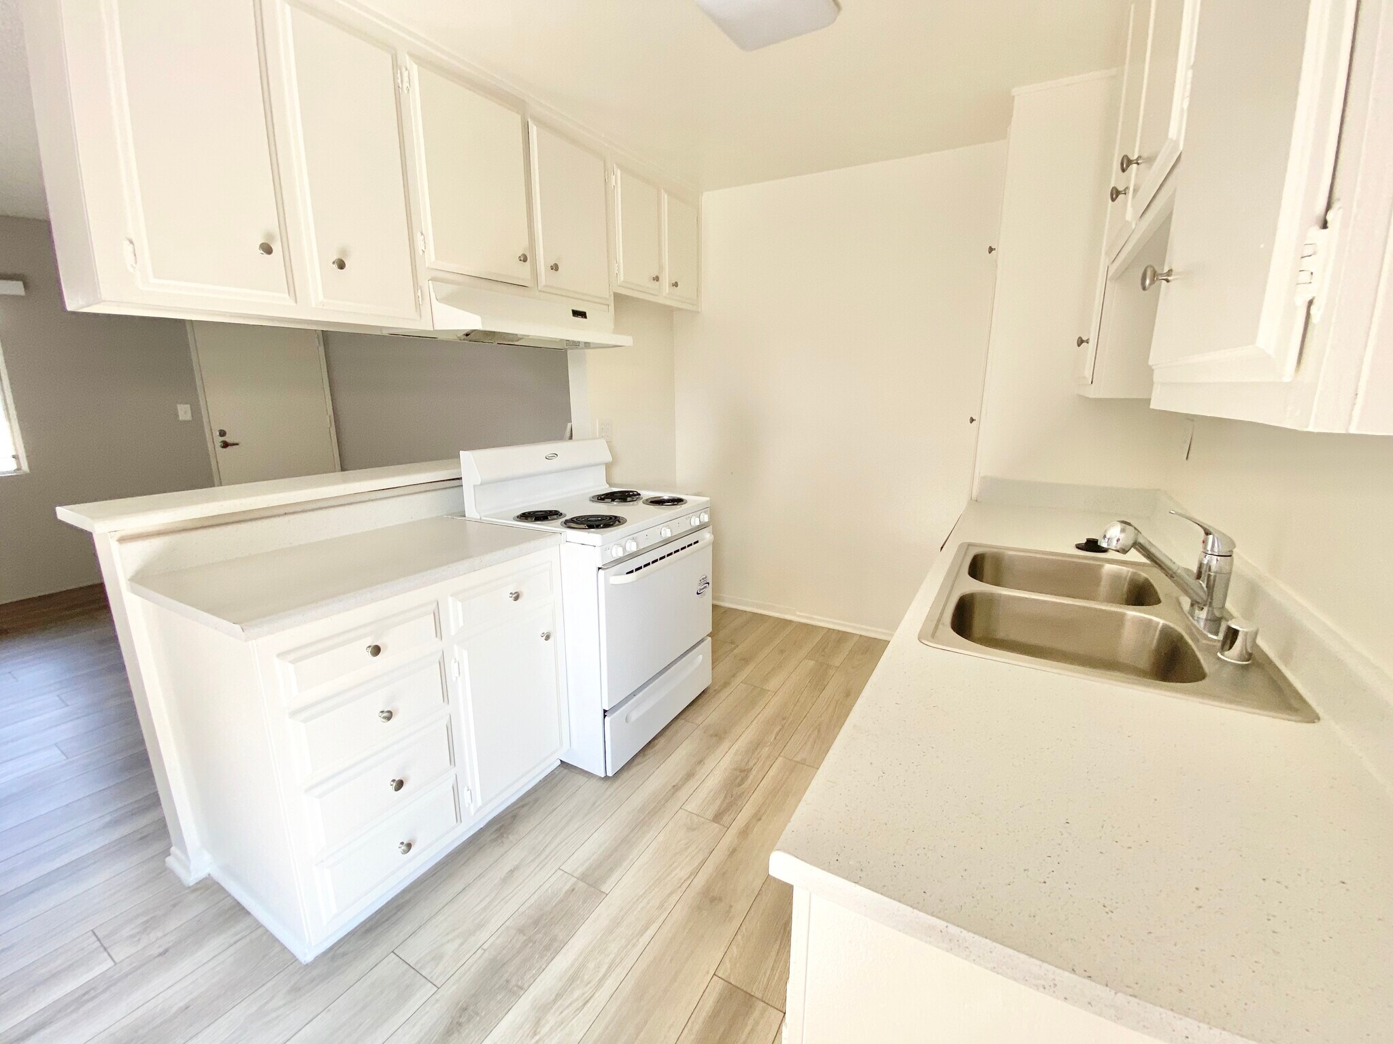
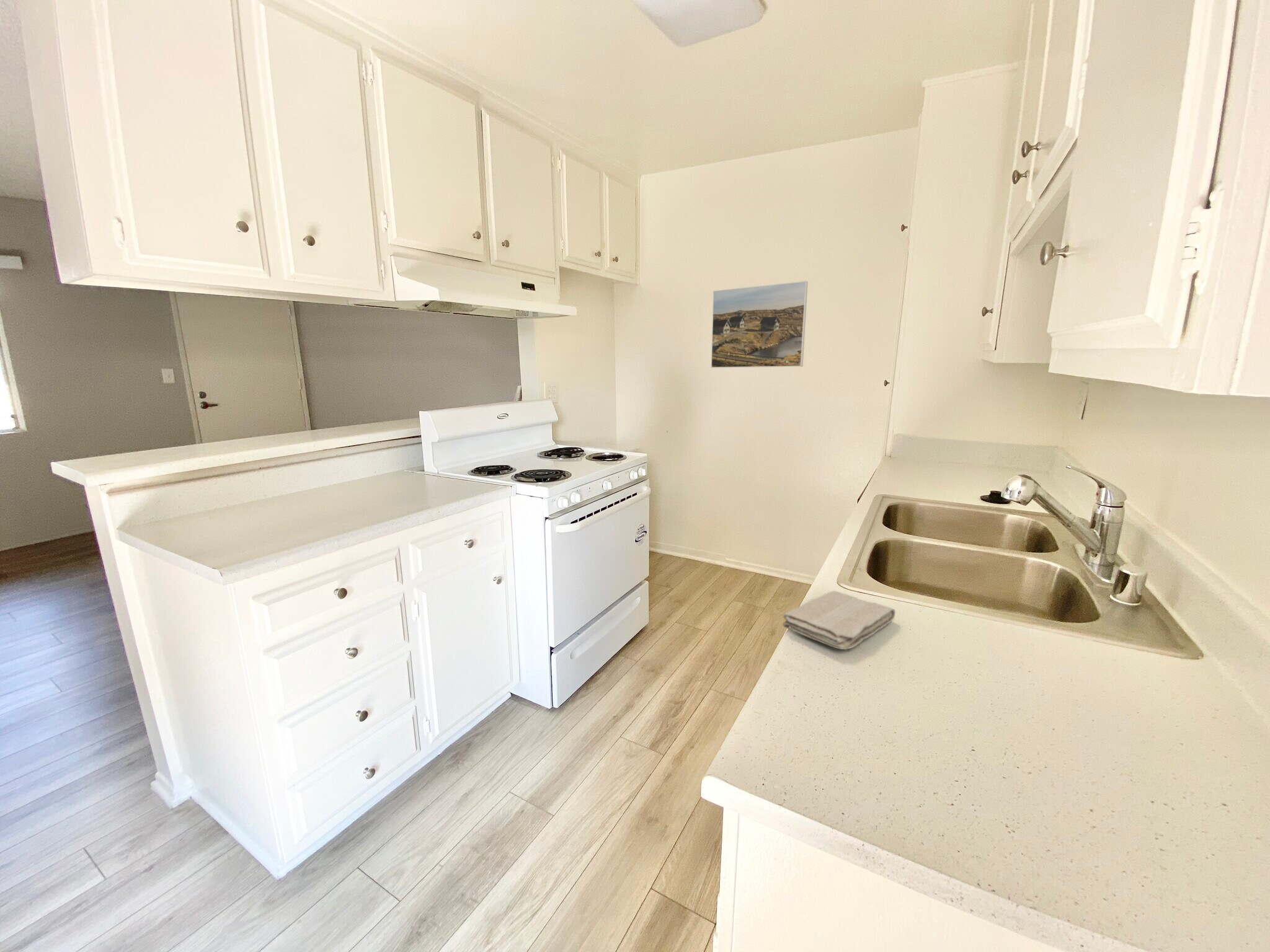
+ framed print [711,280,809,369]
+ washcloth [782,590,896,650]
